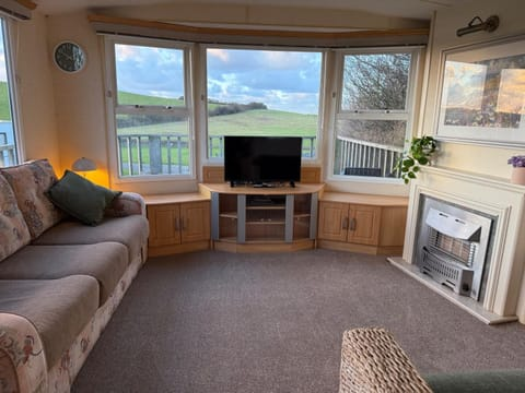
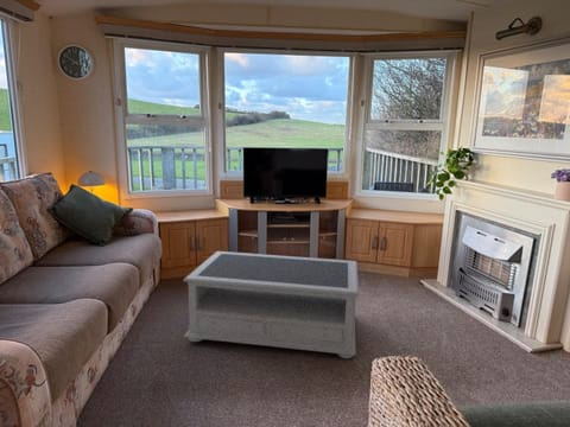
+ coffee table [182,250,360,359]
